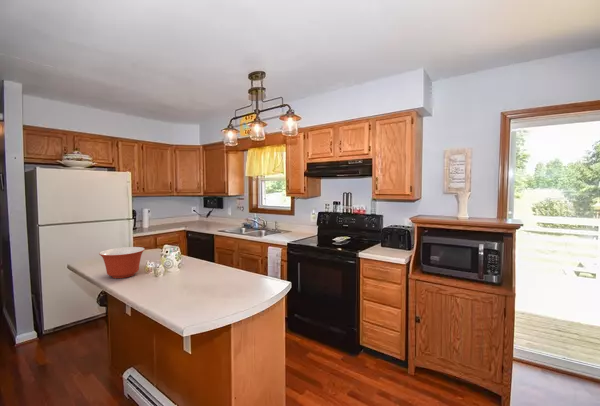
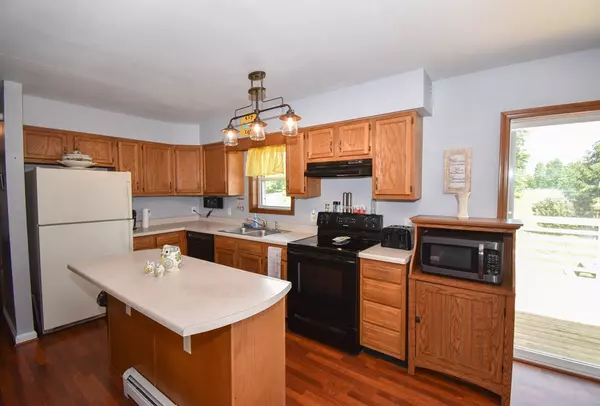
- mixing bowl [98,246,146,279]
